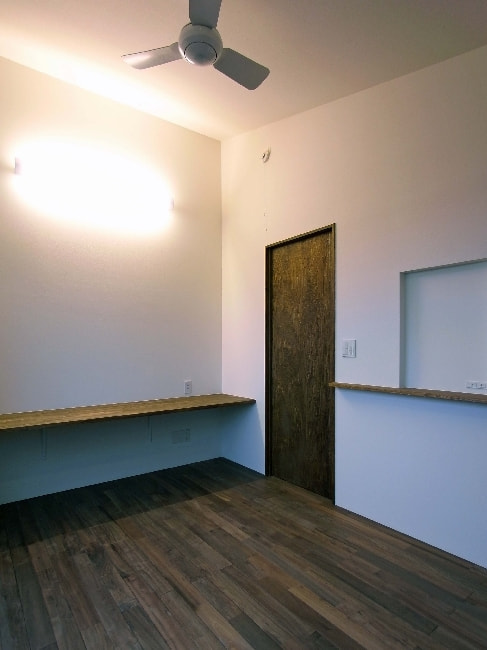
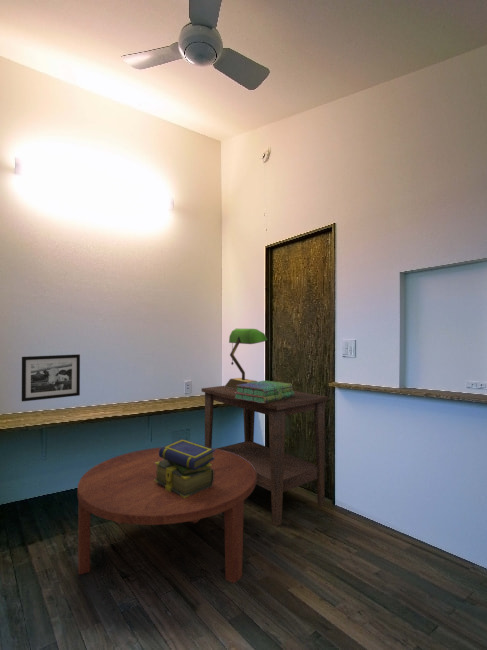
+ side table [201,385,329,527]
+ stack of books [235,380,294,403]
+ stack of books [154,438,215,498]
+ coffee table [77,446,257,584]
+ table lamp [224,328,269,390]
+ picture frame [21,353,81,403]
